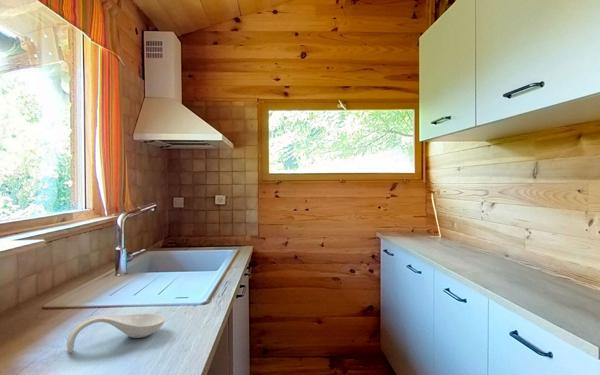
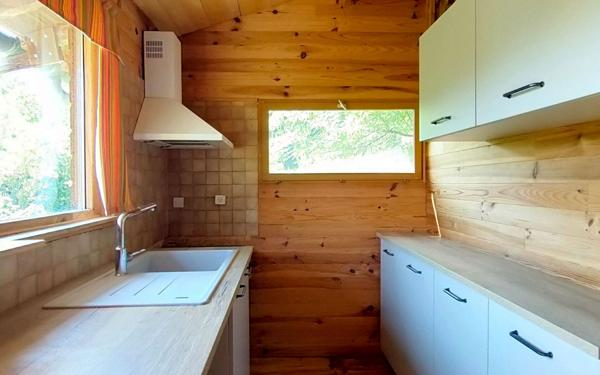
- spoon rest [66,313,166,354]
